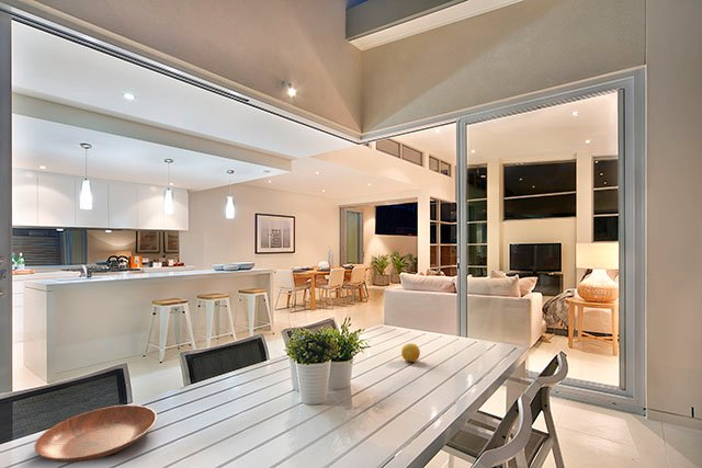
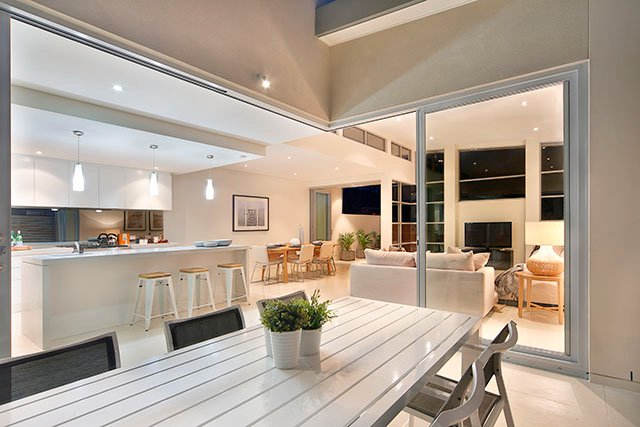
- bowl [33,404,158,464]
- fruit [400,342,421,363]
